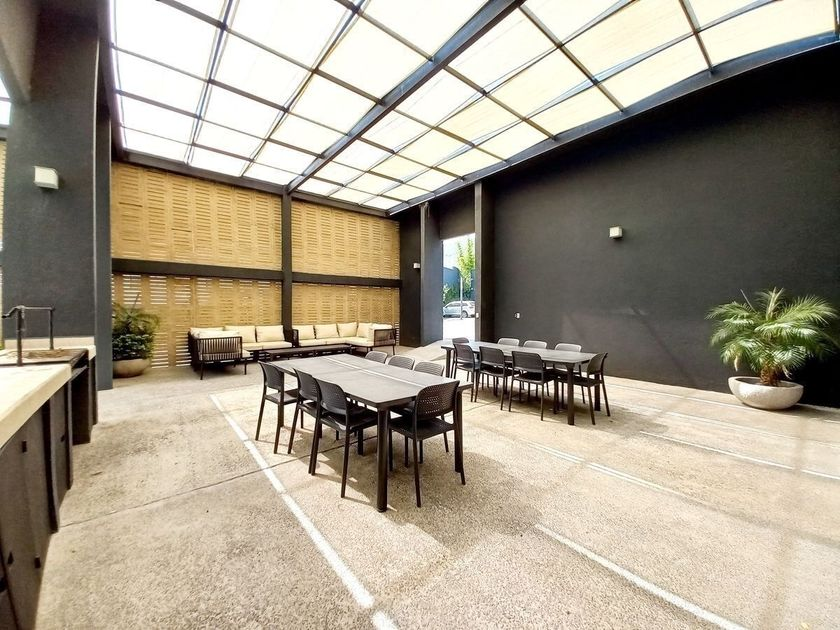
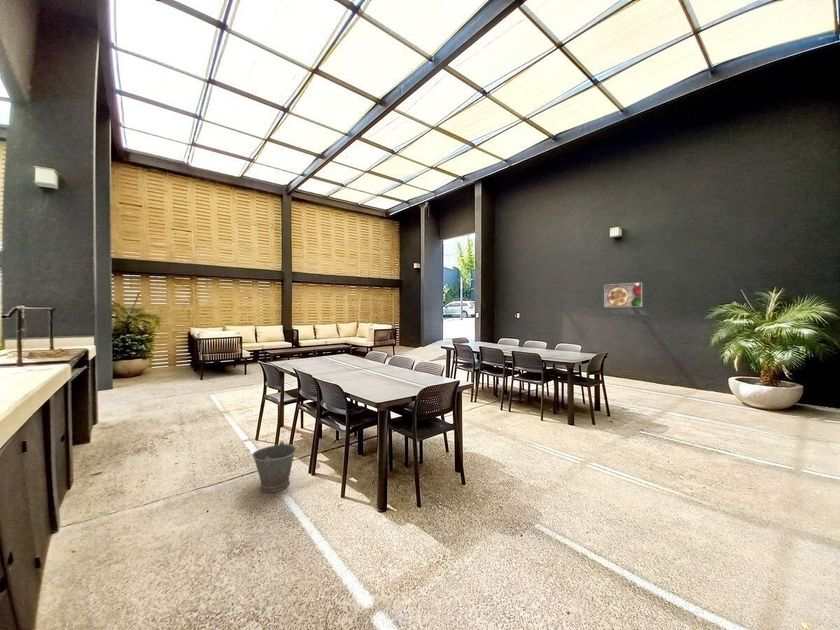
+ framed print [603,282,643,308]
+ bucket [251,440,298,493]
